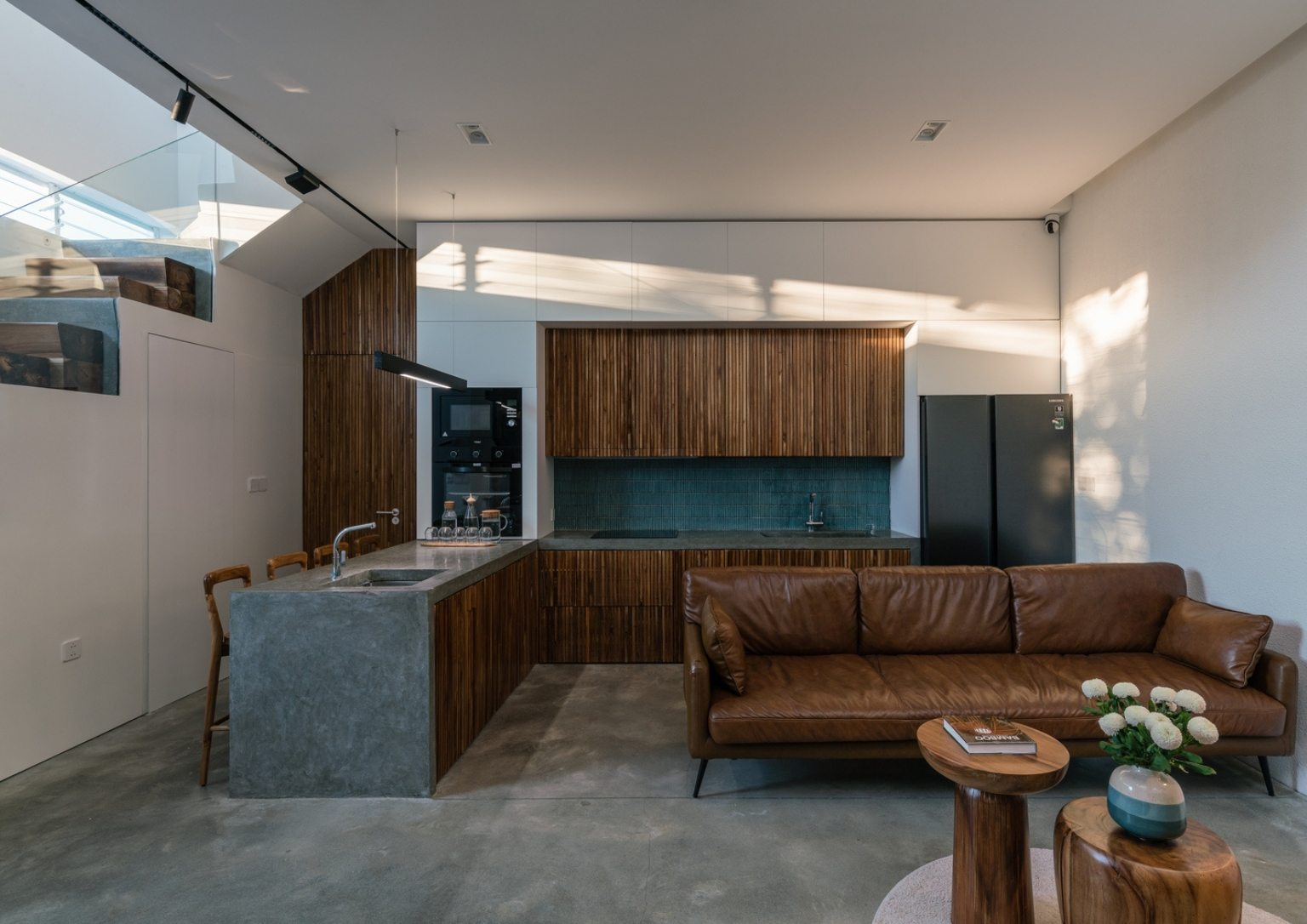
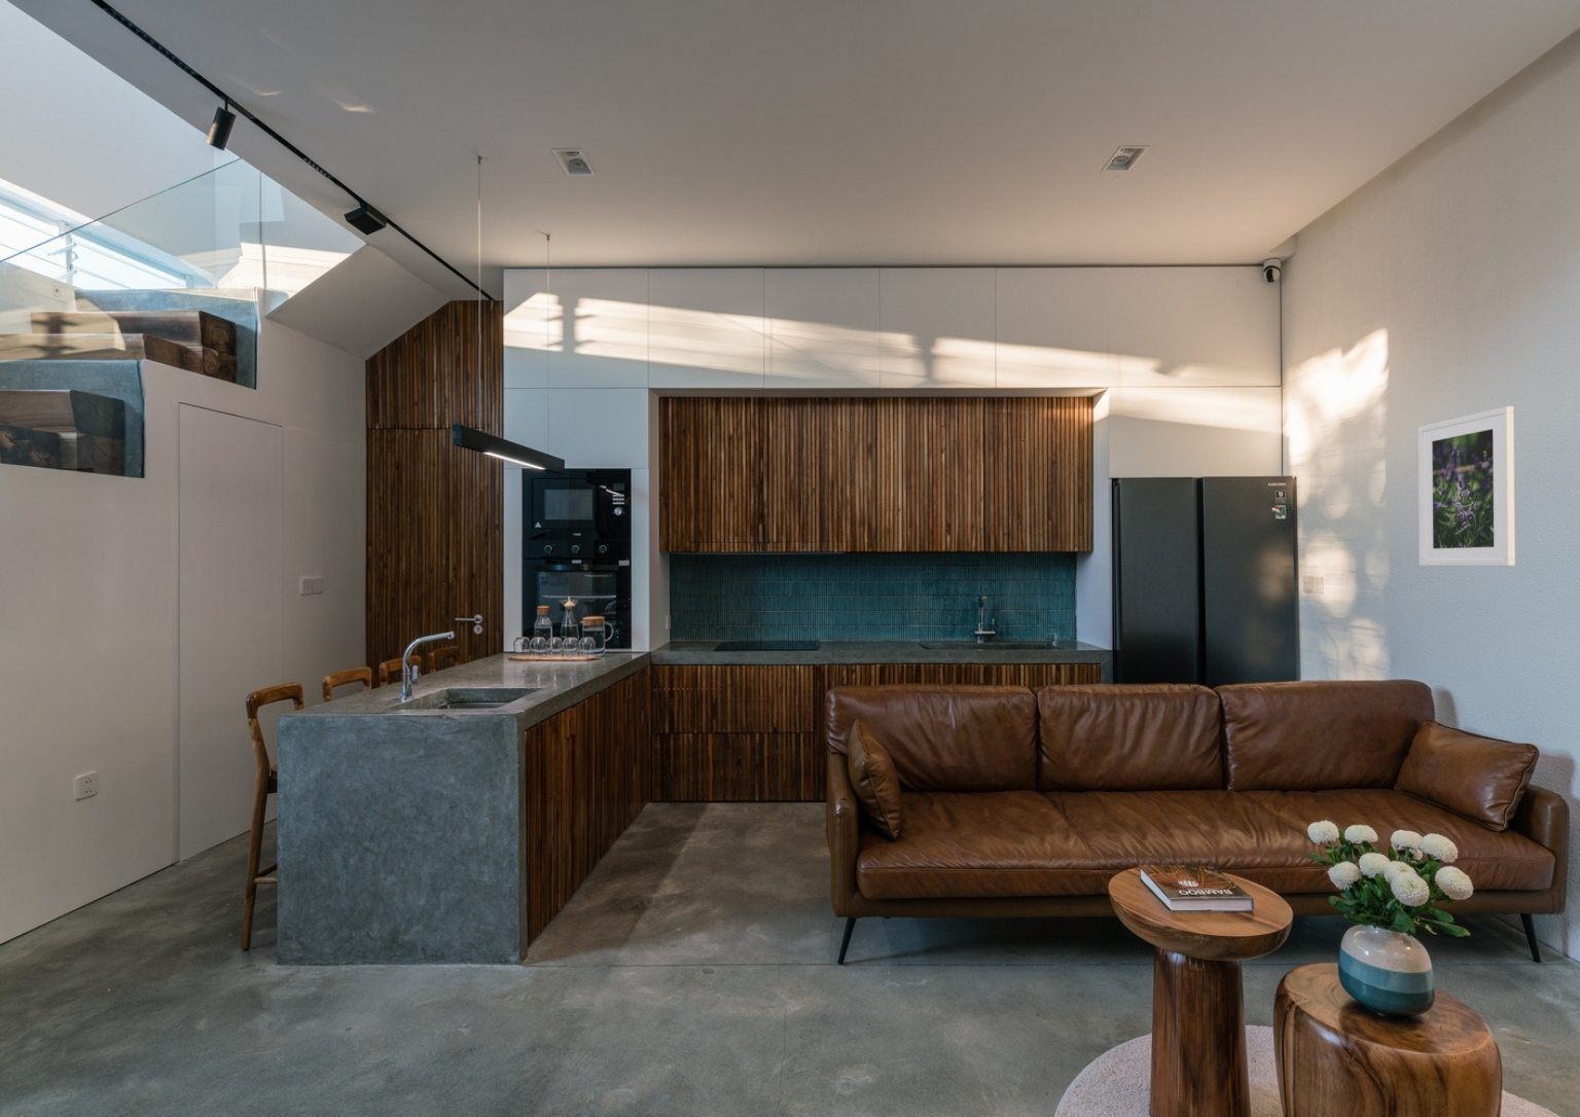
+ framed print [1418,405,1516,567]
